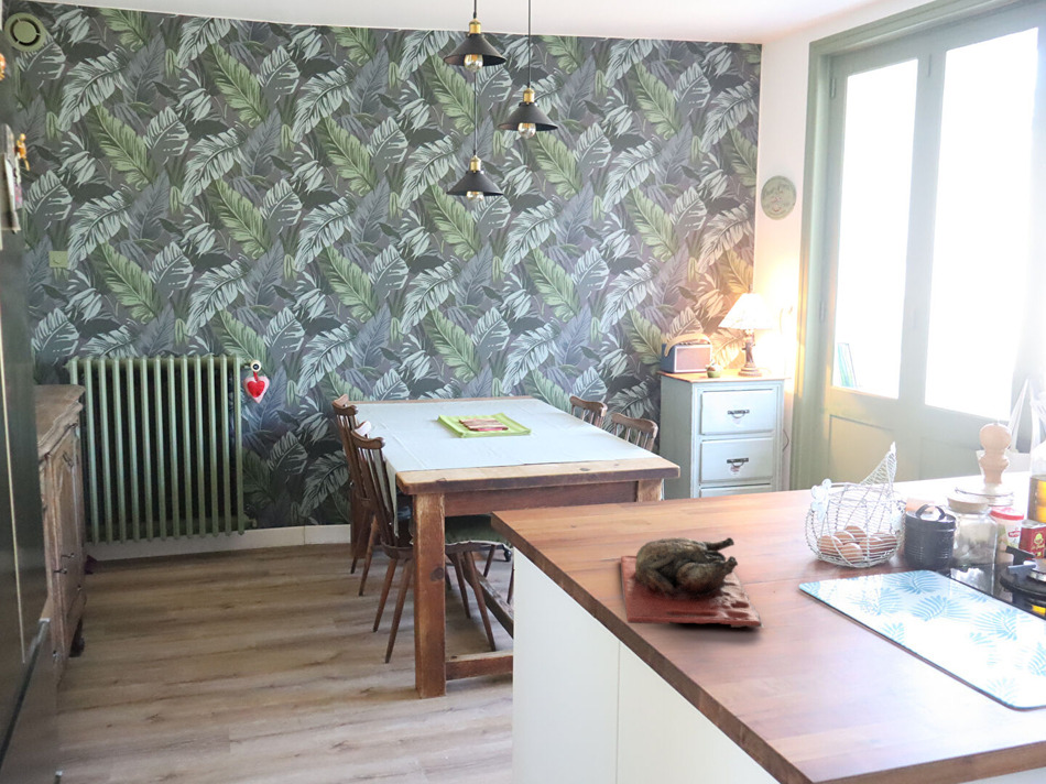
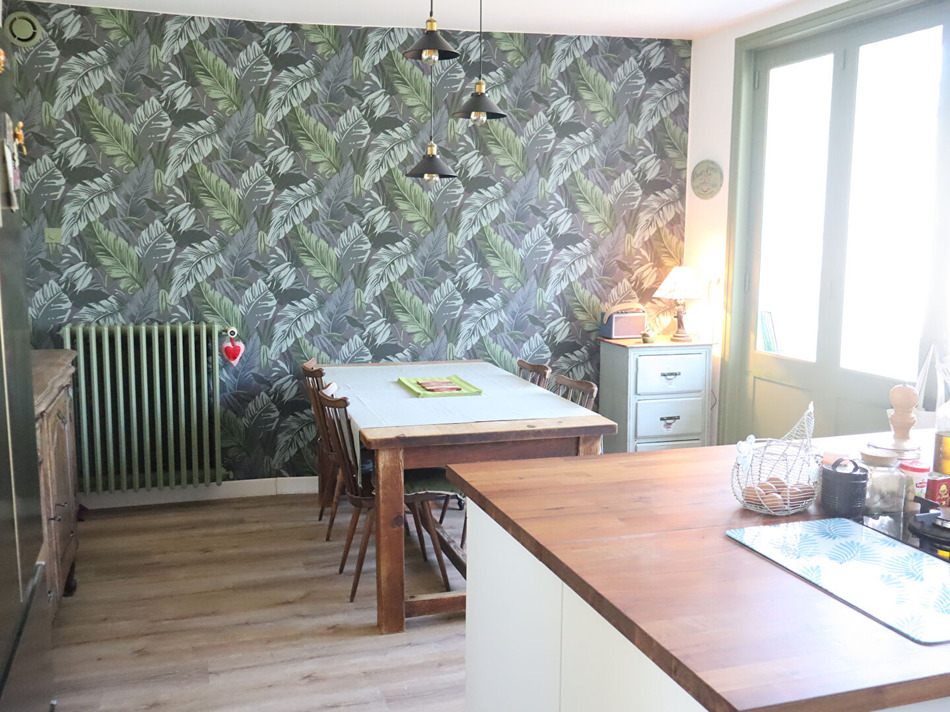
- cutting board [620,536,766,629]
